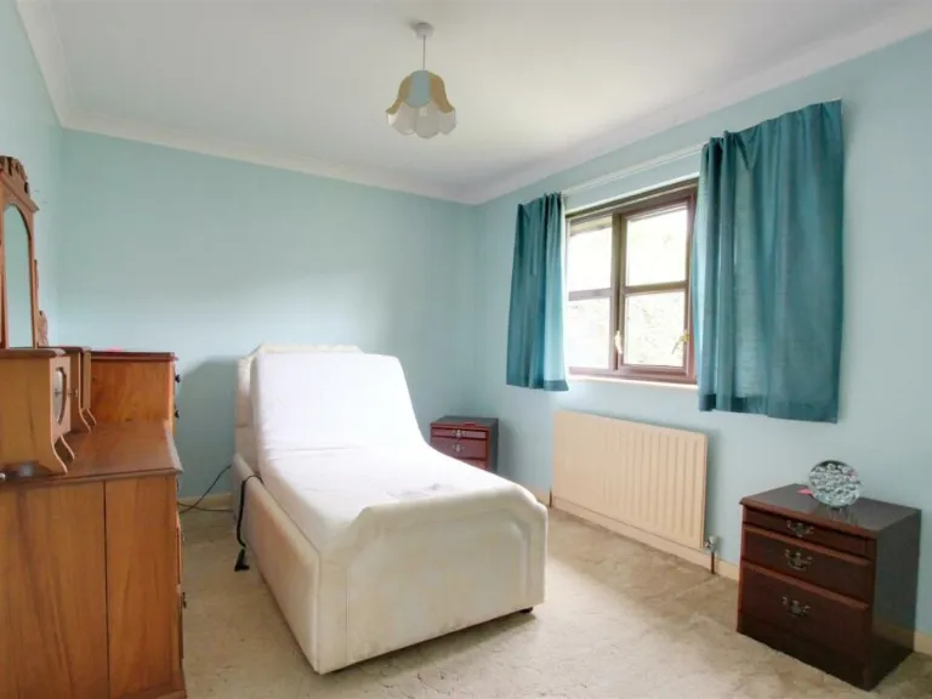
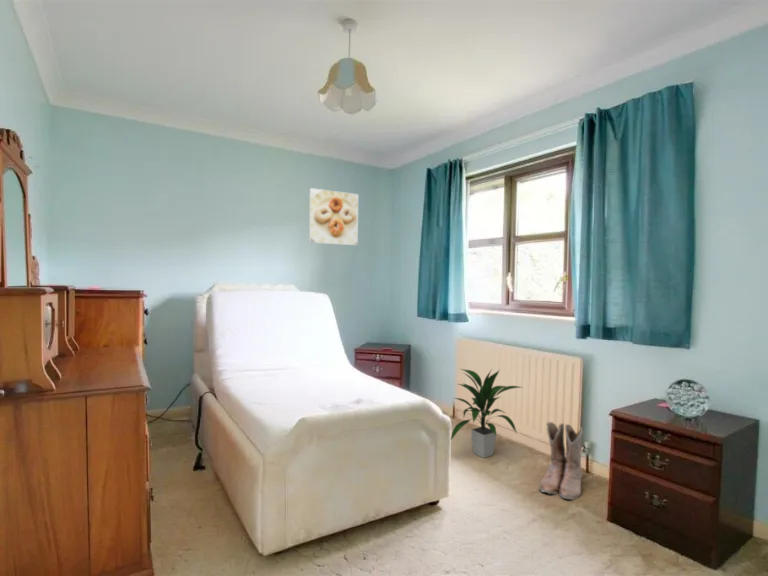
+ boots [538,420,585,501]
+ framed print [308,187,359,246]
+ indoor plant [450,368,523,459]
